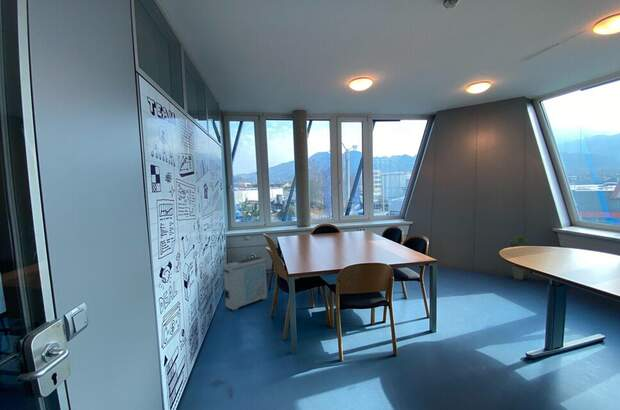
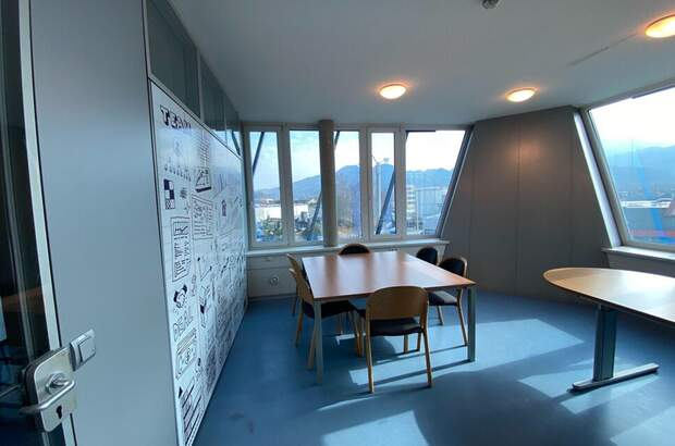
- house plant [506,235,531,281]
- air purifier [222,256,268,312]
